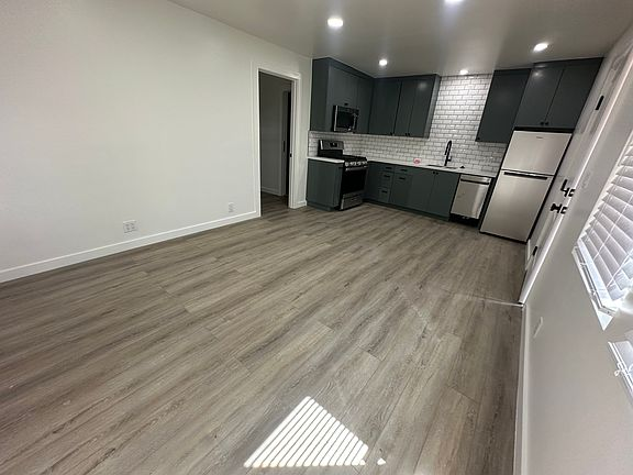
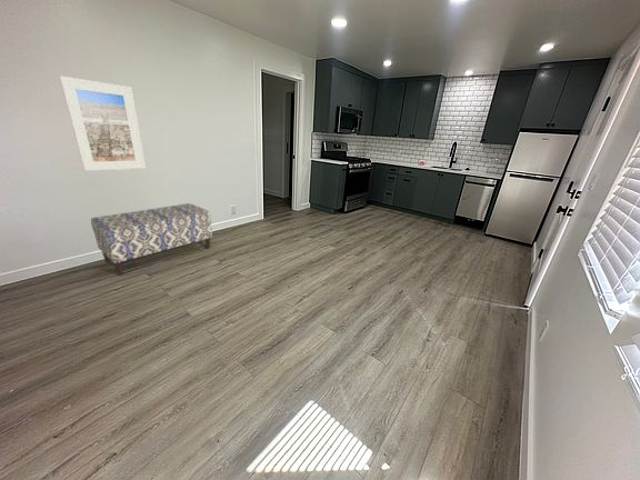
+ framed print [59,76,147,172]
+ bench [90,202,213,277]
